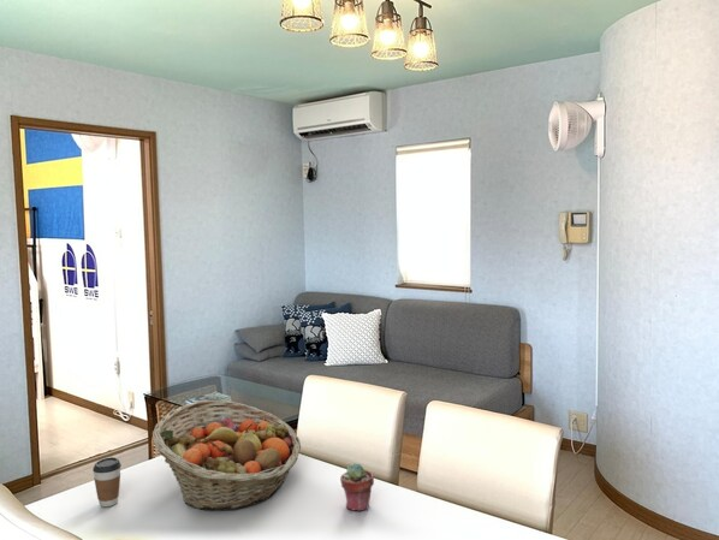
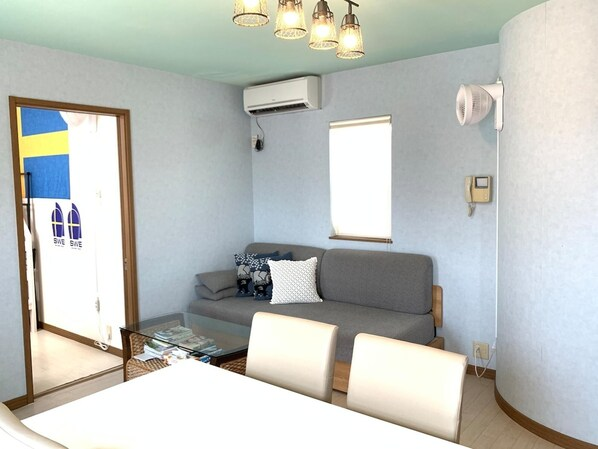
- potted succulent [339,462,375,512]
- coffee cup [91,456,123,508]
- fruit basket [151,399,302,511]
